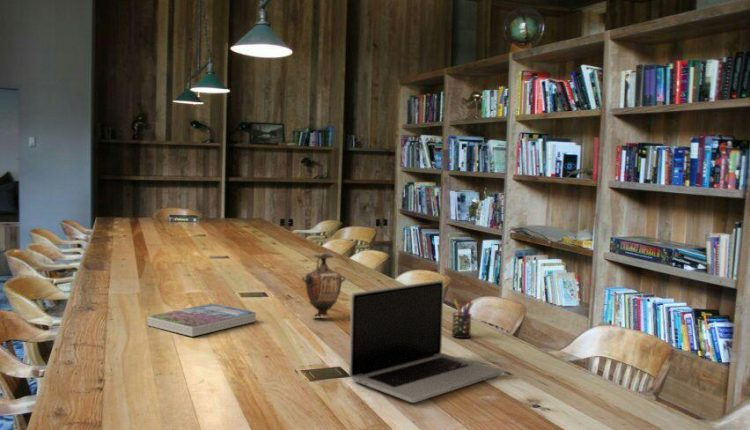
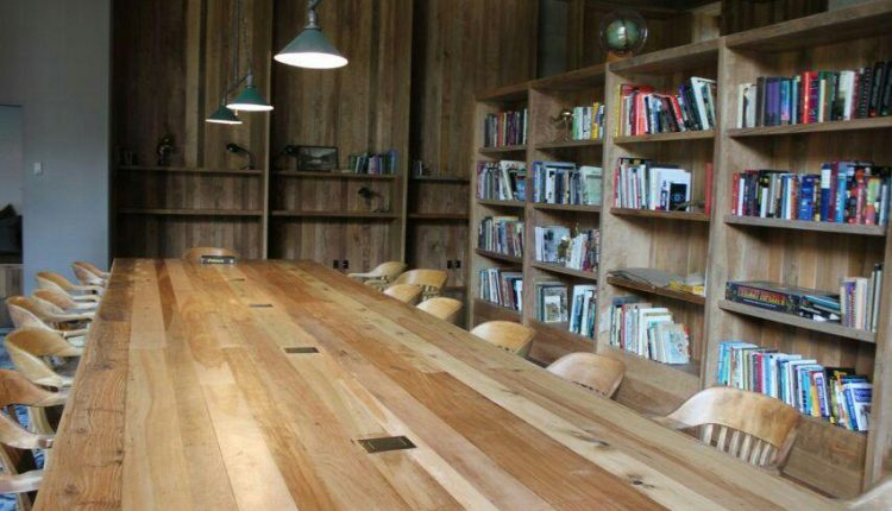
- laptop [348,279,503,403]
- book [146,302,257,338]
- pen holder [451,298,474,339]
- vase [301,252,346,319]
